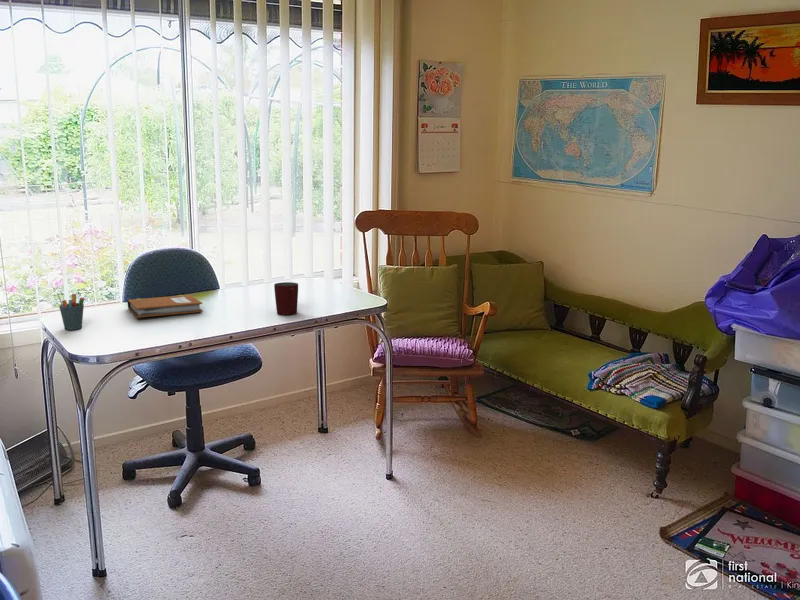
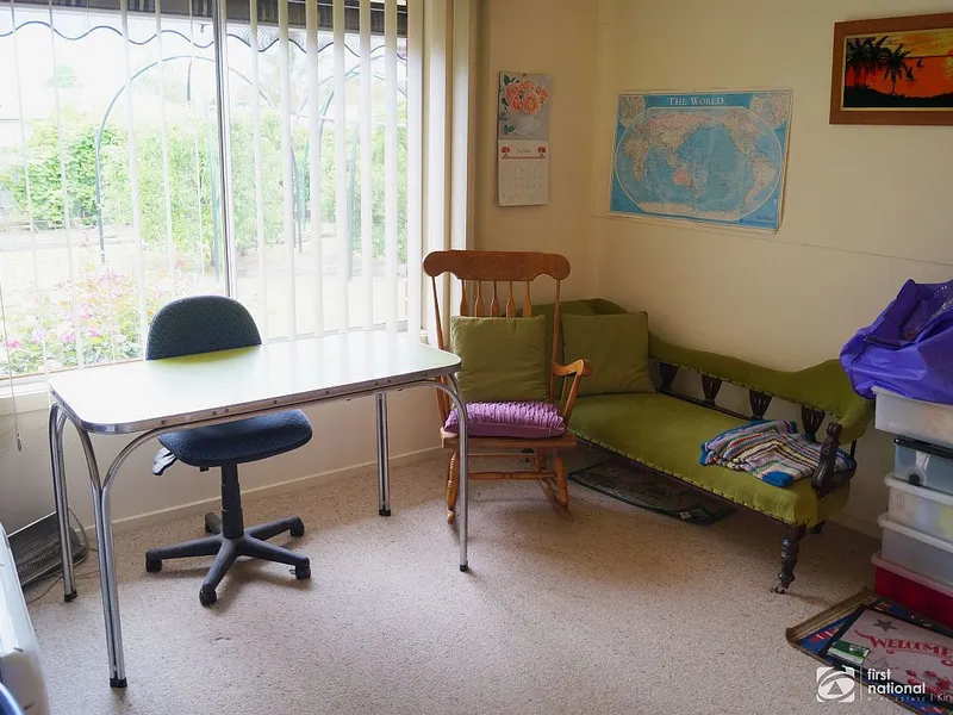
- pen holder [56,292,85,331]
- notebook [127,294,204,318]
- mug [273,281,299,316]
